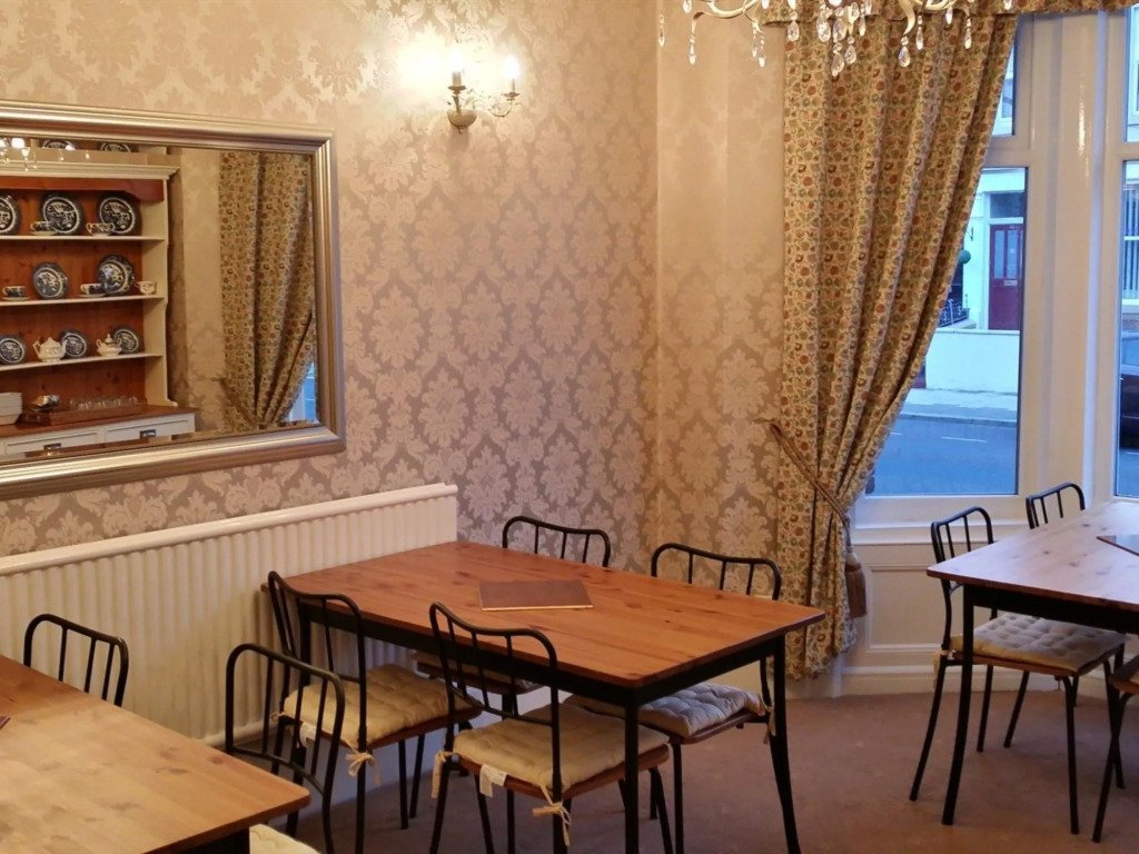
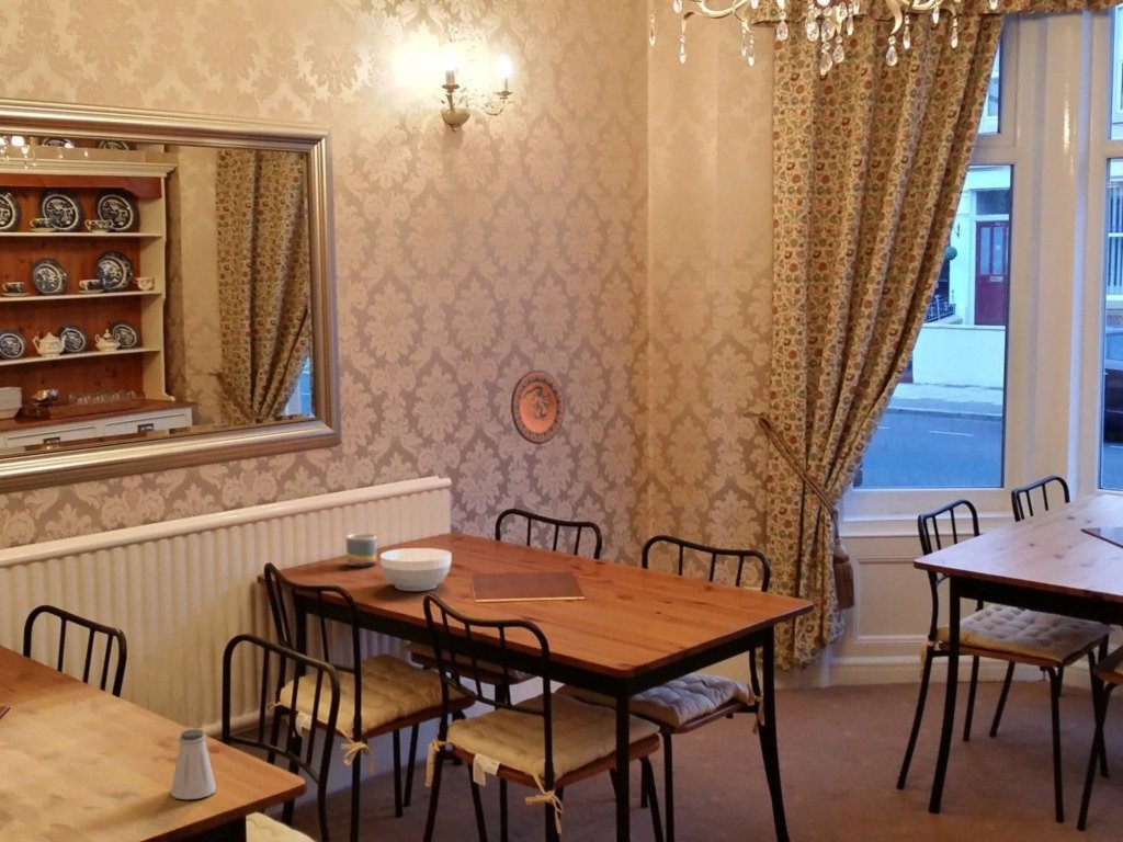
+ mug [344,533,377,568]
+ saltshaker [170,728,217,800]
+ bowl [379,547,453,592]
+ decorative plate [510,369,566,445]
